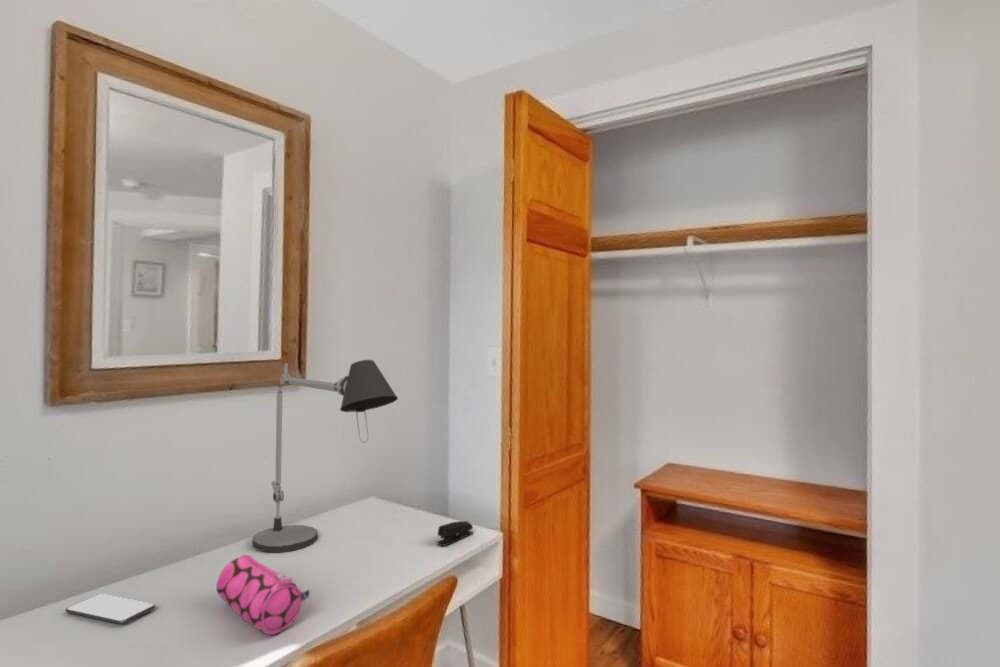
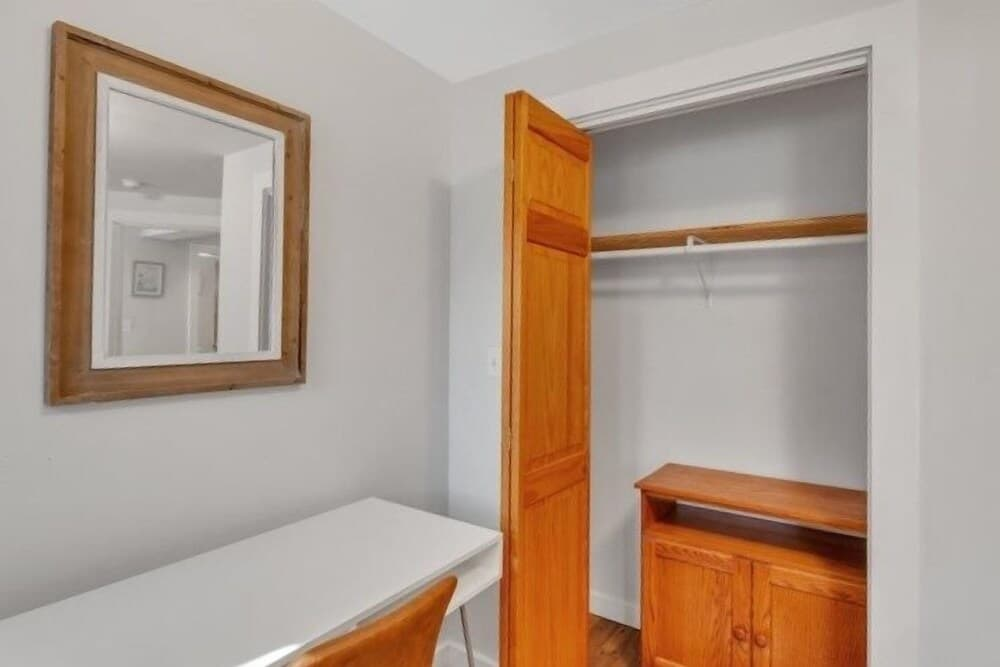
- stapler [435,520,475,547]
- smartphone [64,593,156,625]
- desk lamp [251,359,399,553]
- pencil case [215,554,310,636]
